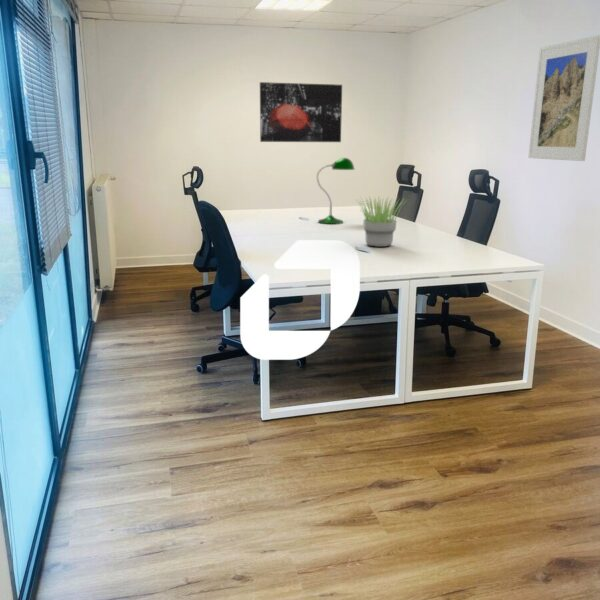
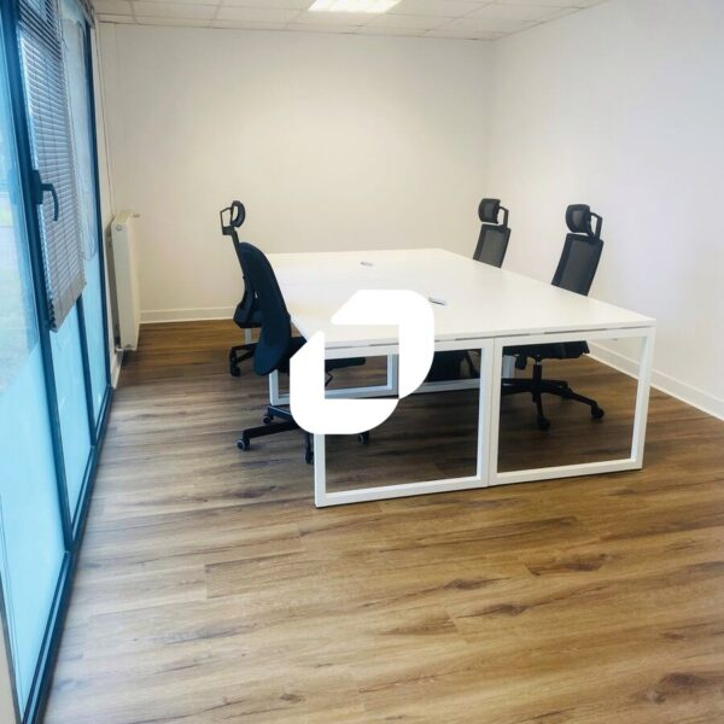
- wall art [259,81,343,143]
- potted plant [355,196,410,248]
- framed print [527,34,600,162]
- desk lamp [316,157,356,225]
